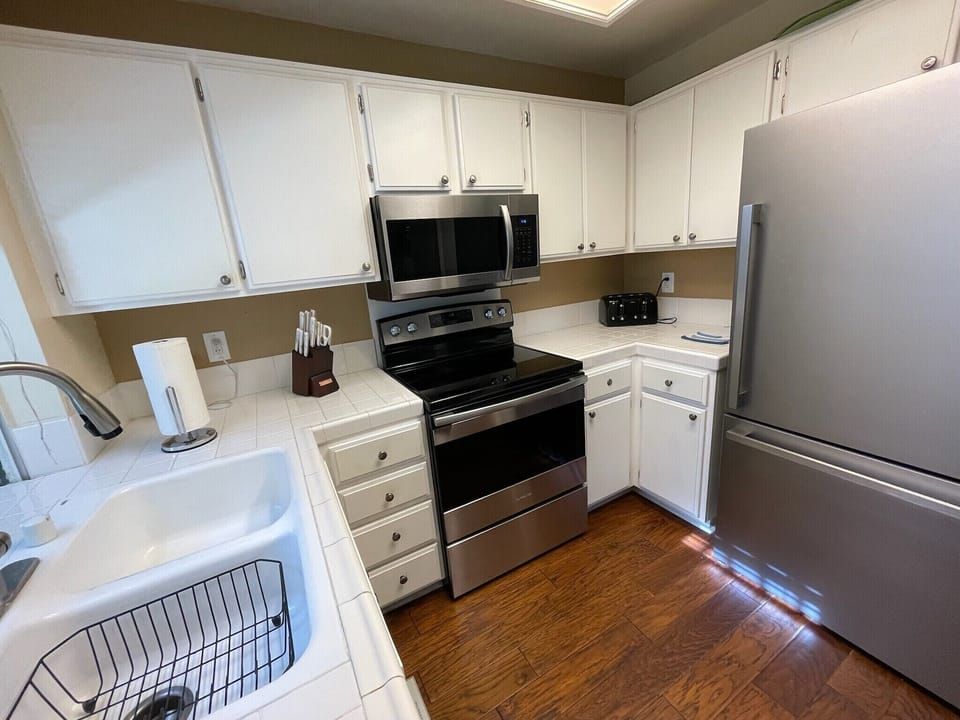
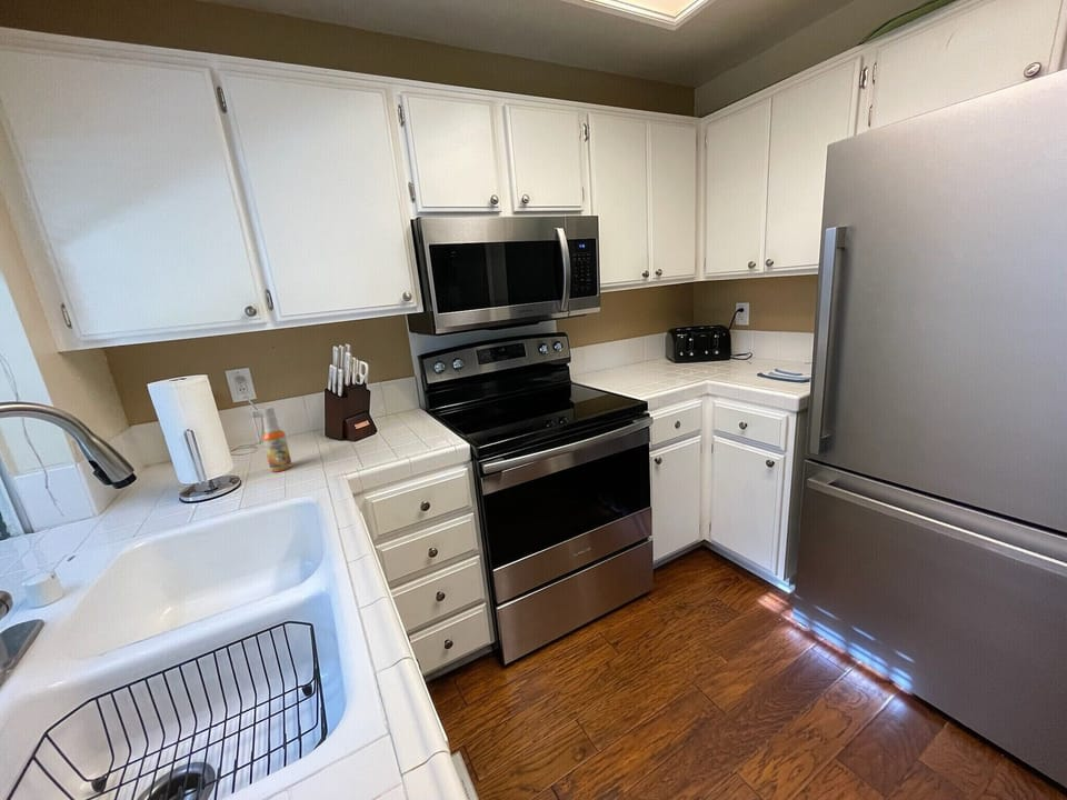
+ spray bottle [250,406,293,473]
